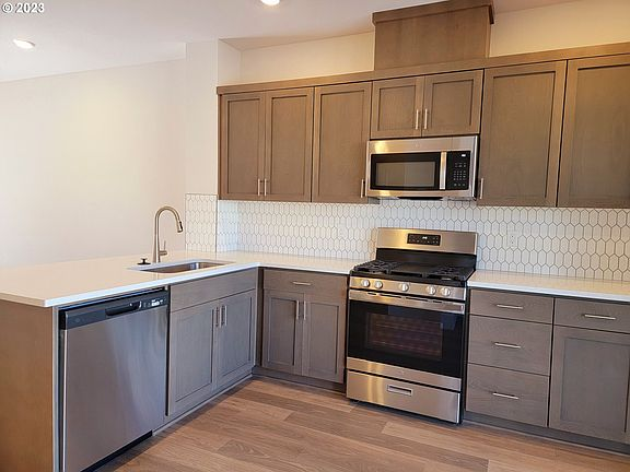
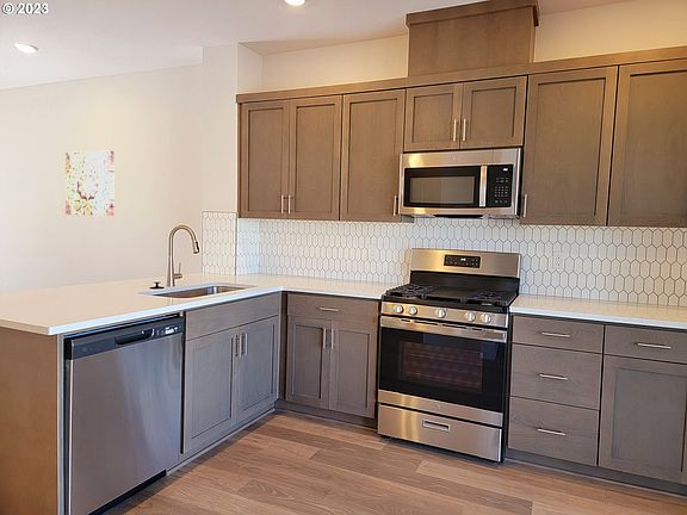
+ wall art [64,149,114,217]
